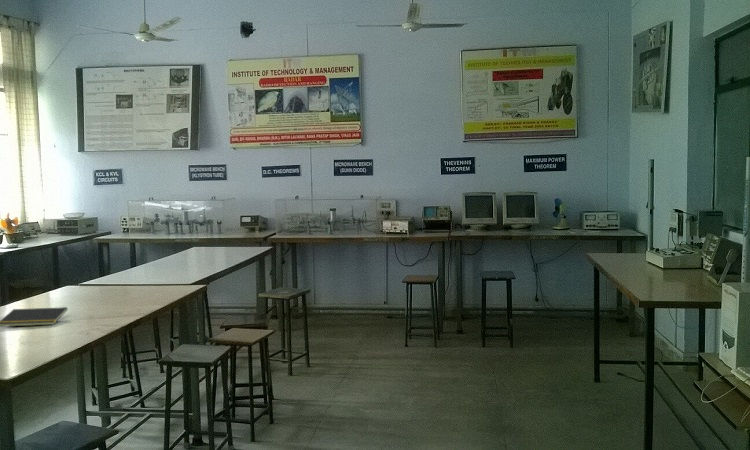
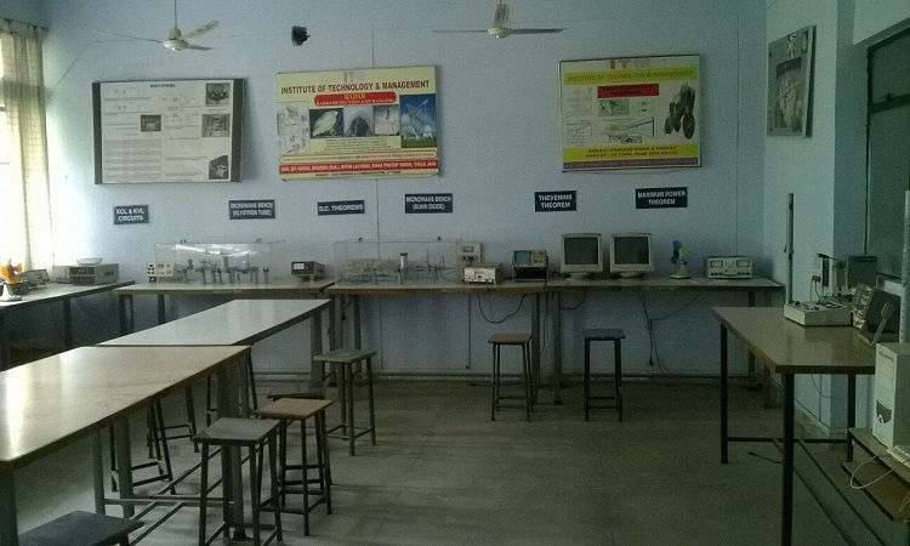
- notepad [0,306,68,328]
